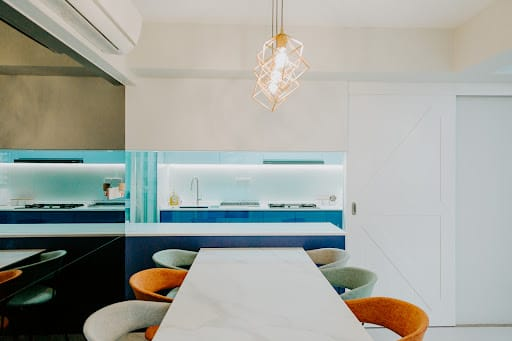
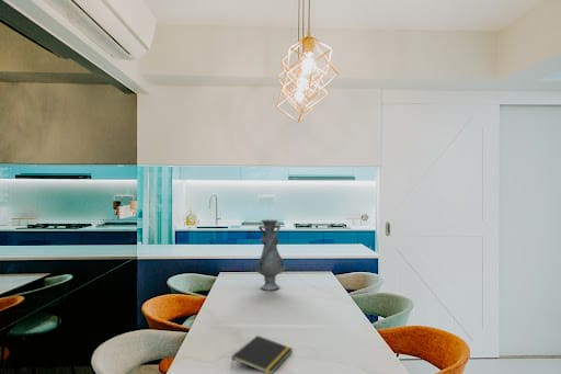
+ vase [254,218,287,292]
+ notepad [230,335,294,374]
